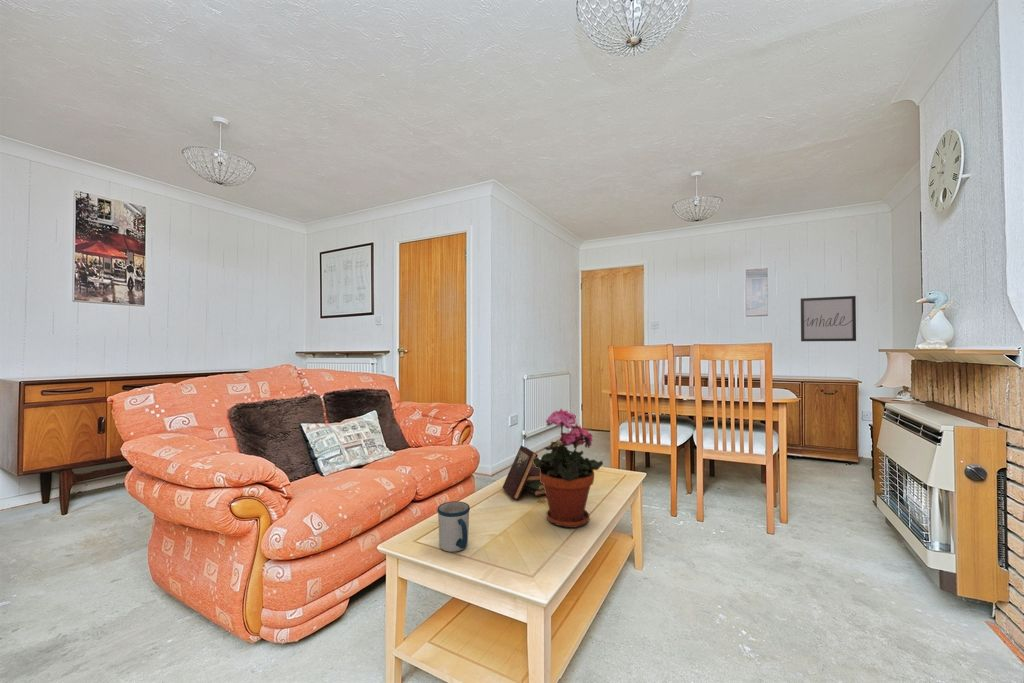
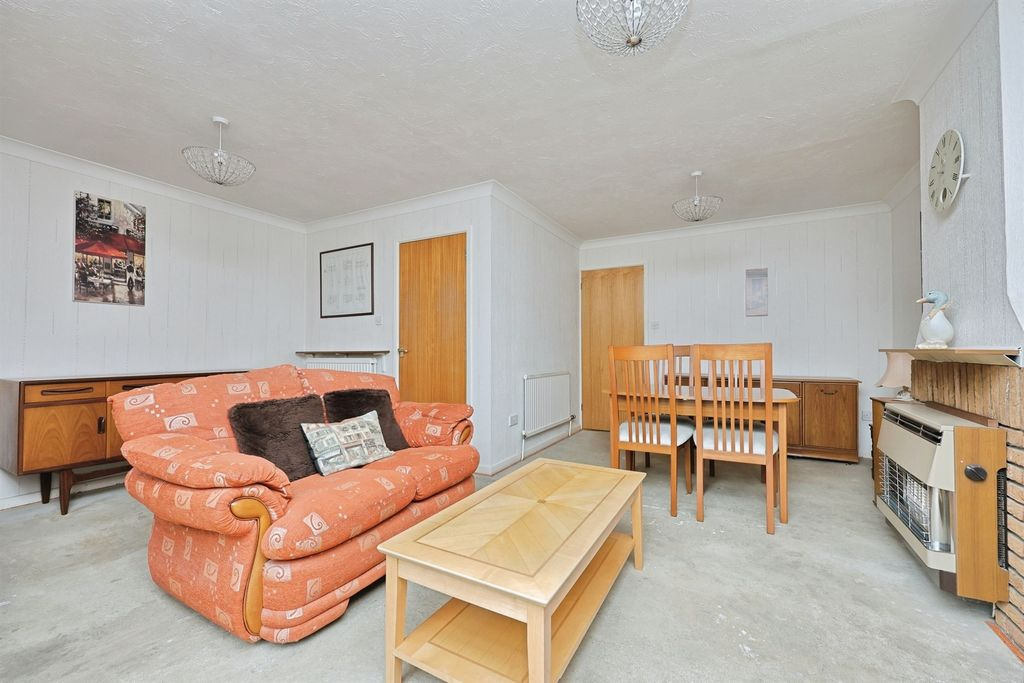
- wall art [800,295,857,342]
- book [502,444,546,501]
- potted plant [533,408,604,529]
- mug [436,500,471,553]
